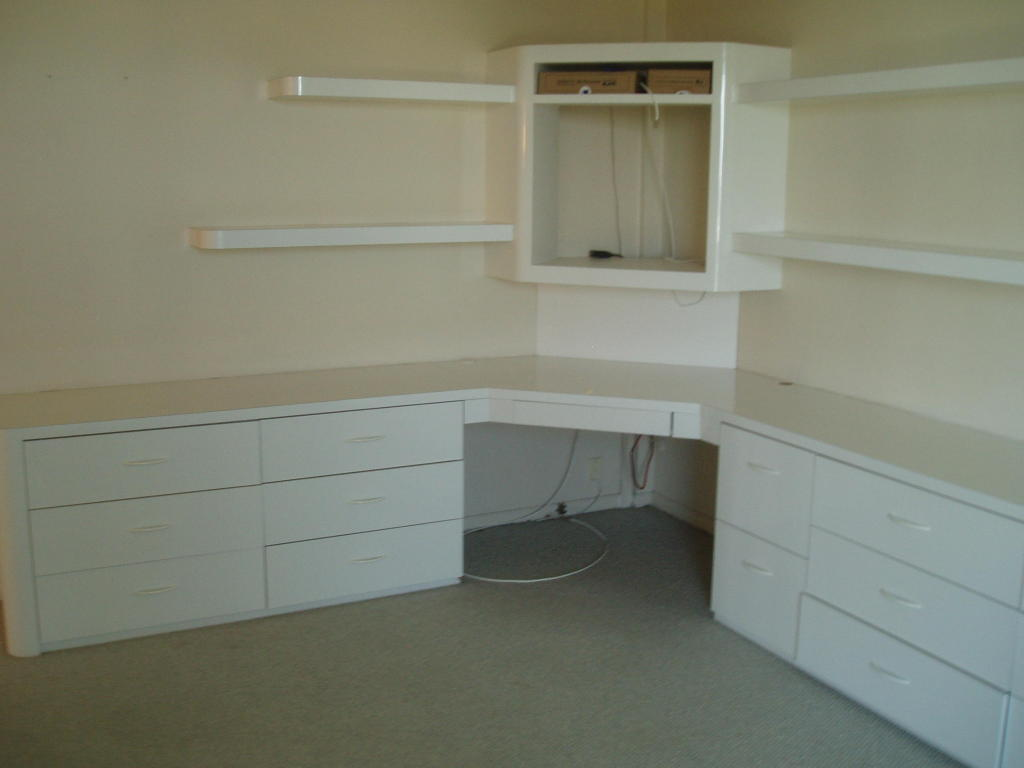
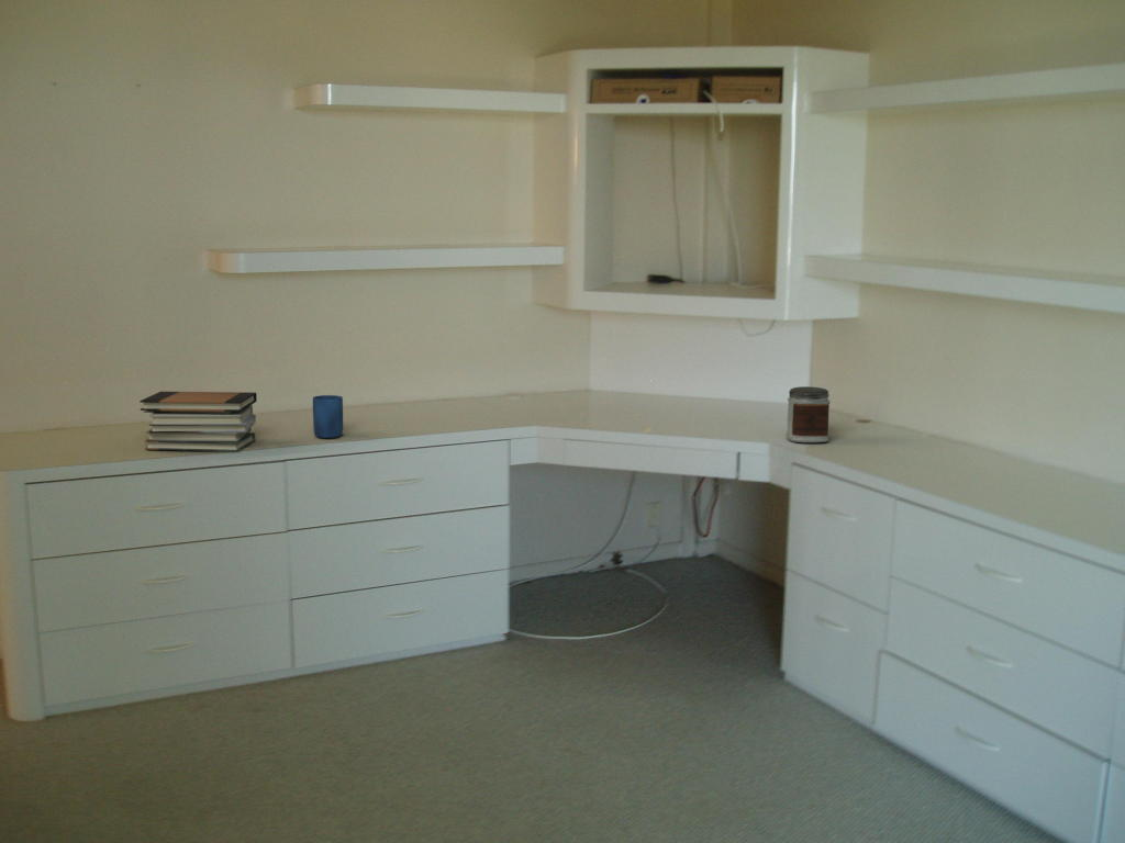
+ mug [312,394,344,439]
+ jar [784,385,831,443]
+ book stack [138,391,258,452]
